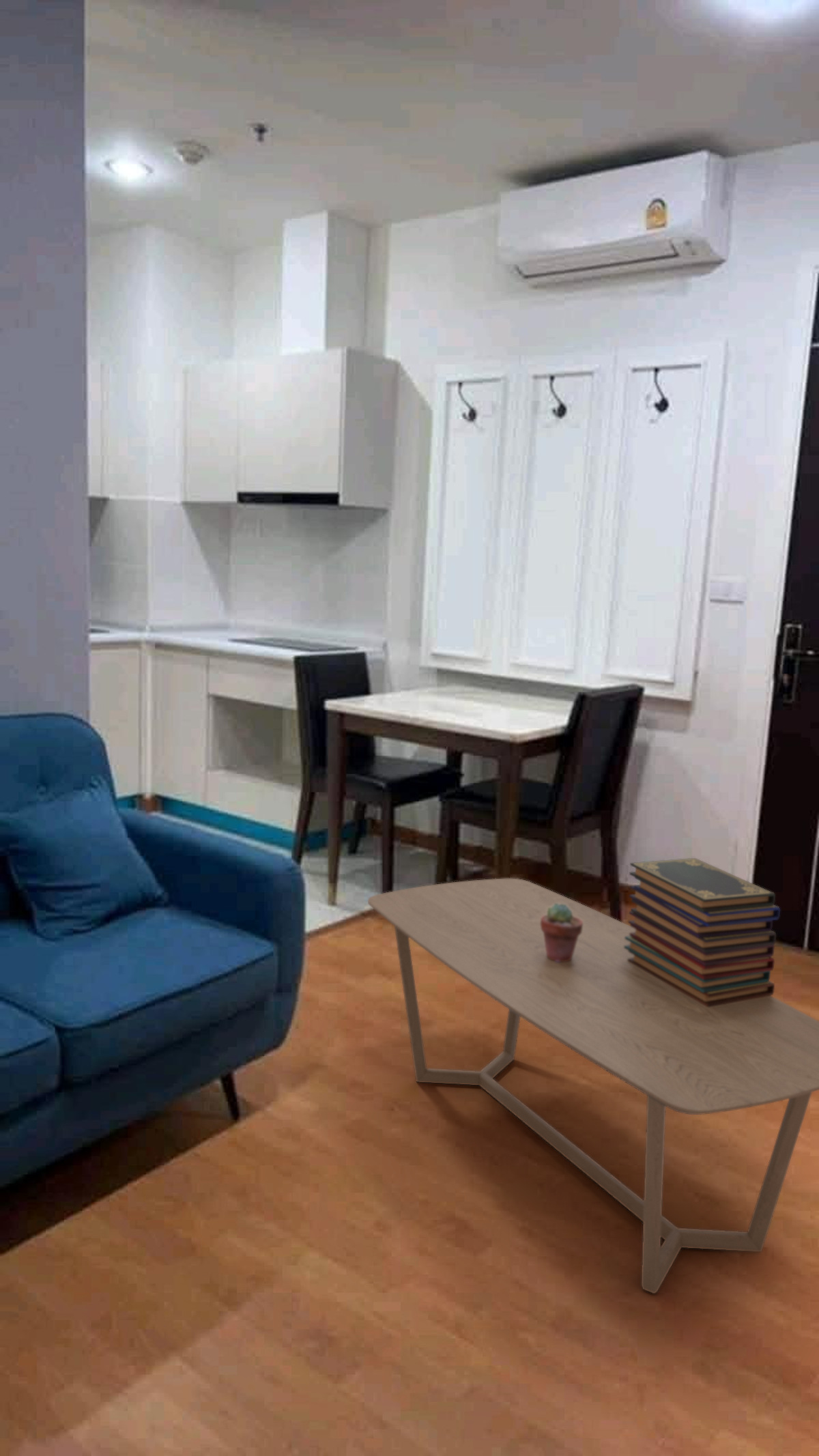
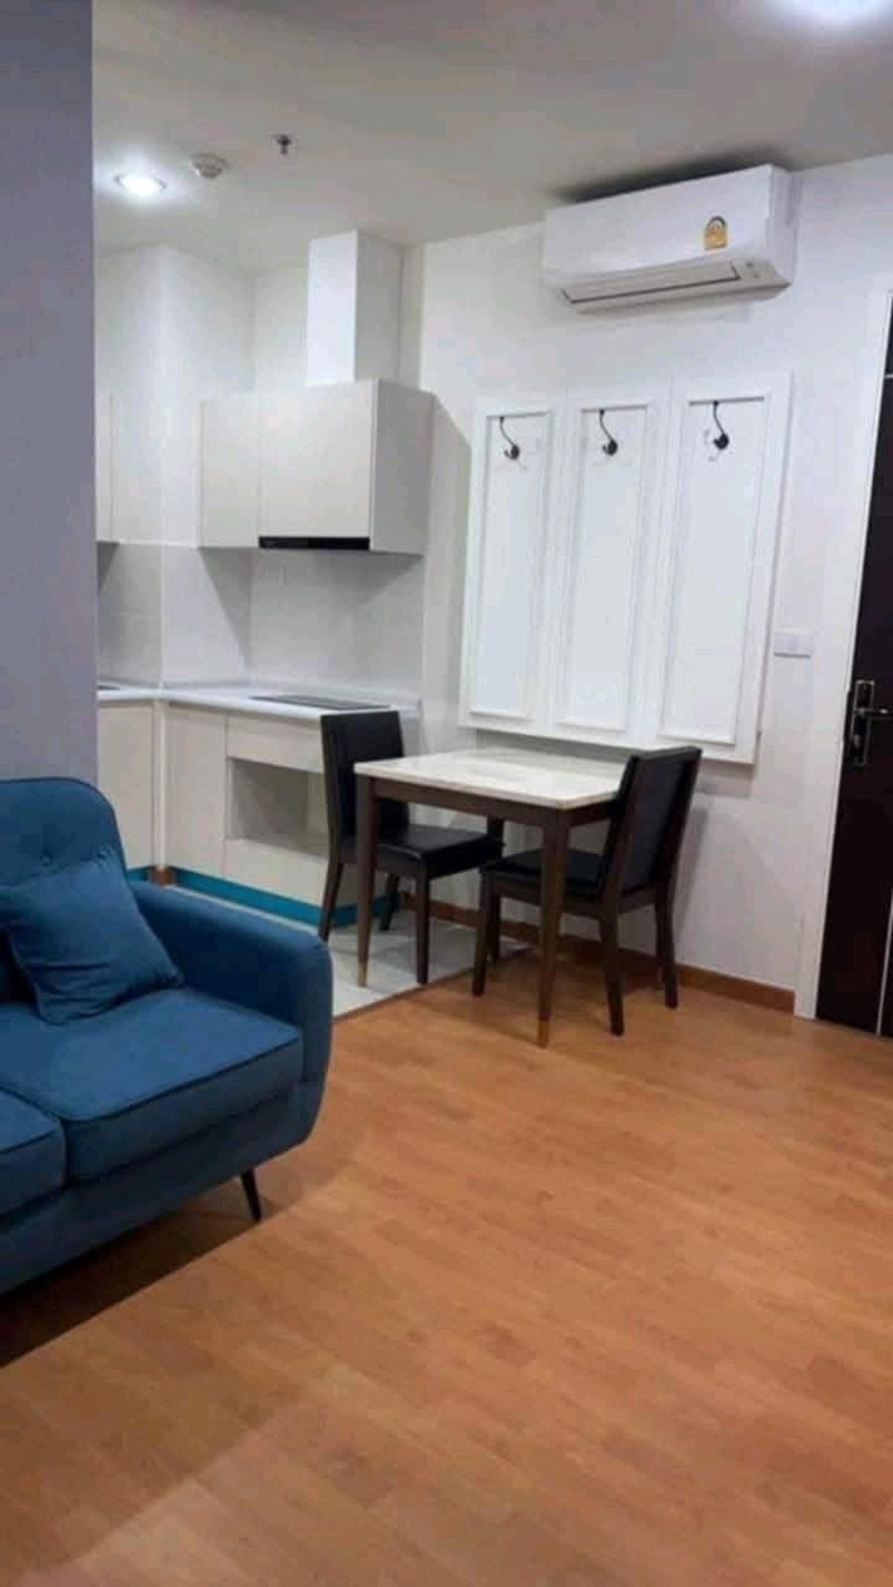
- coffee table [367,878,819,1294]
- potted succulent [541,904,583,962]
- book stack [624,857,781,1007]
